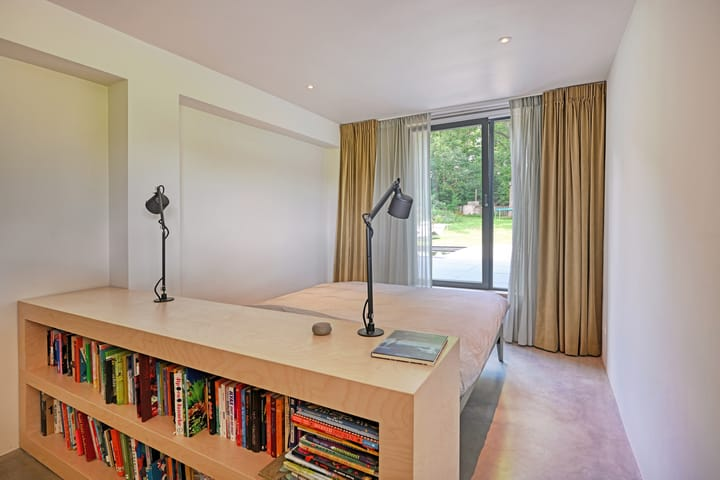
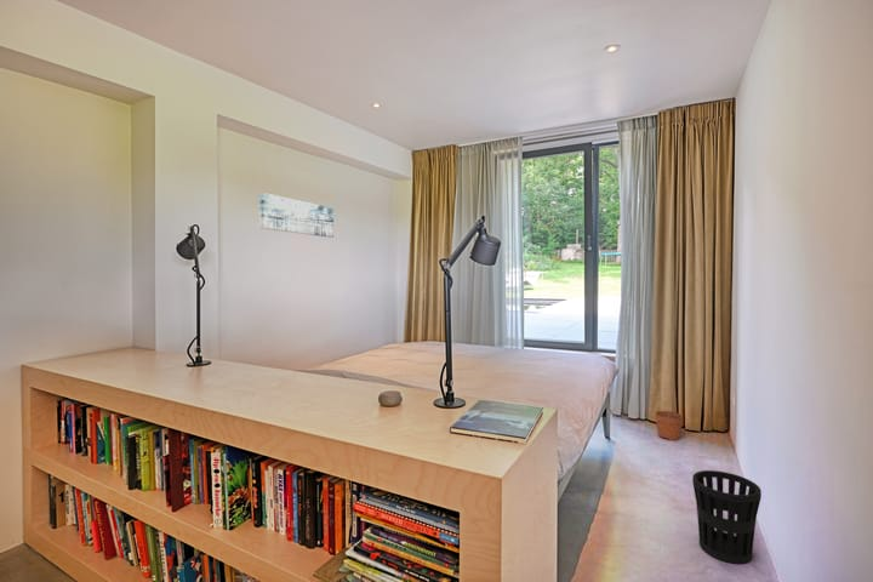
+ wastebasket [691,469,763,565]
+ wall art [258,192,335,239]
+ plant pot [655,403,684,441]
